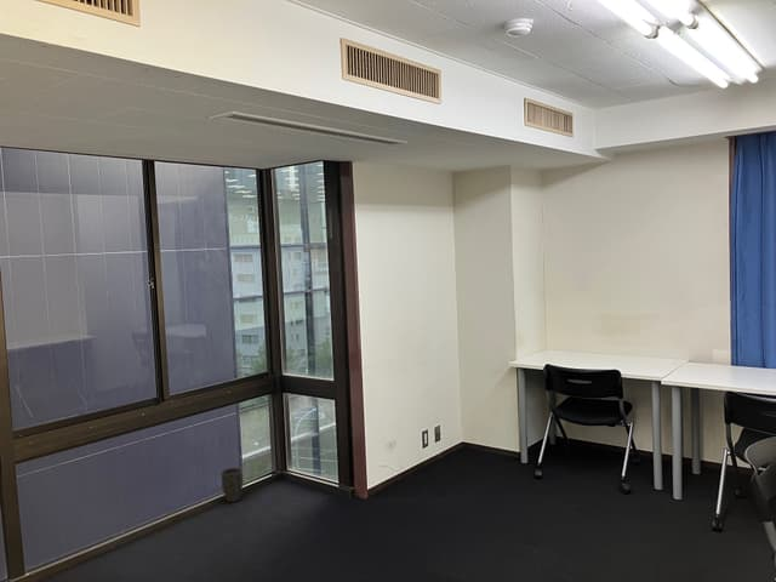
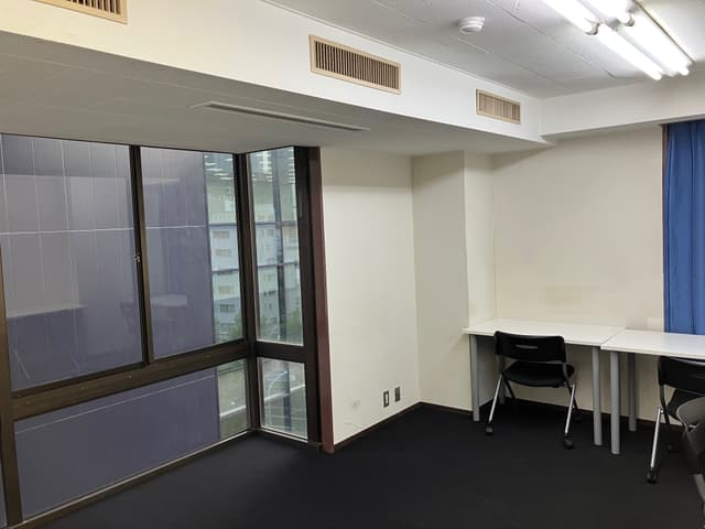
- plant pot [221,467,244,503]
